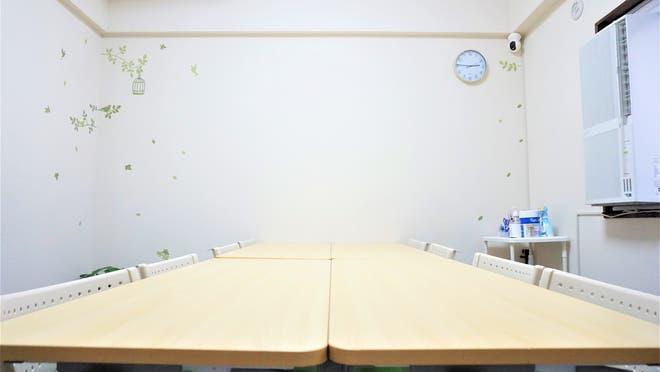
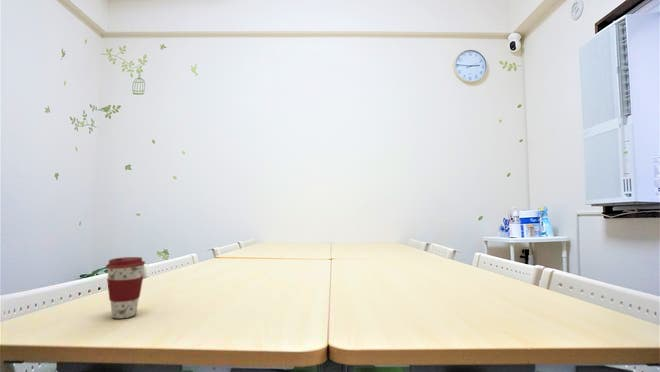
+ coffee cup [105,256,146,319]
